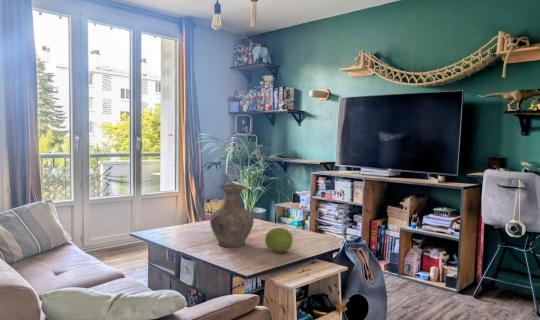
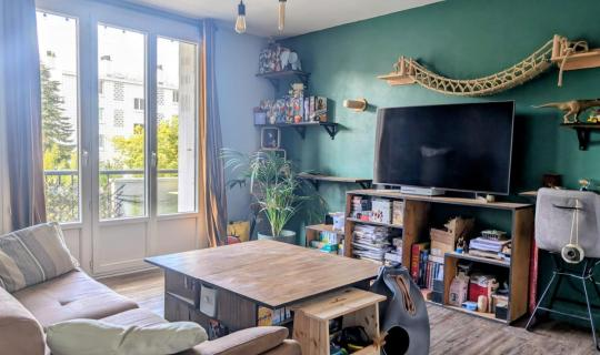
- fruit [264,227,294,254]
- vase [209,184,255,249]
